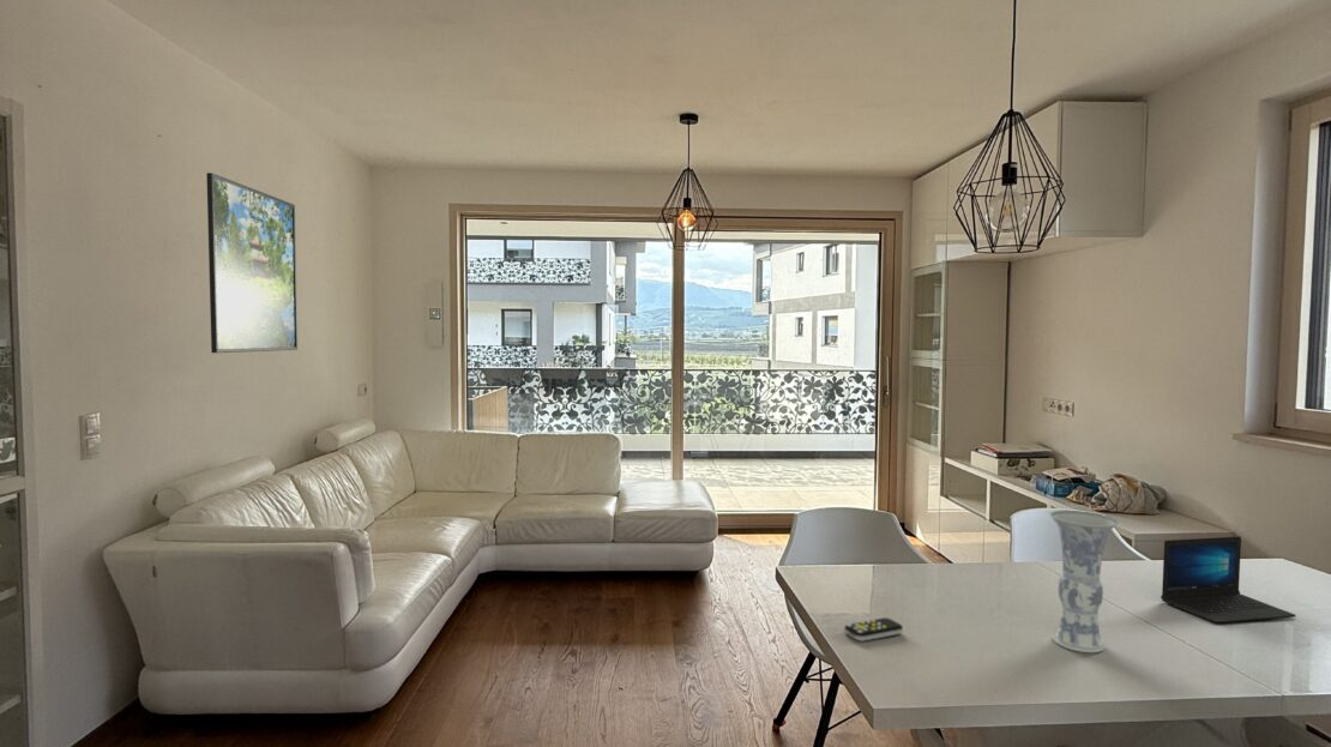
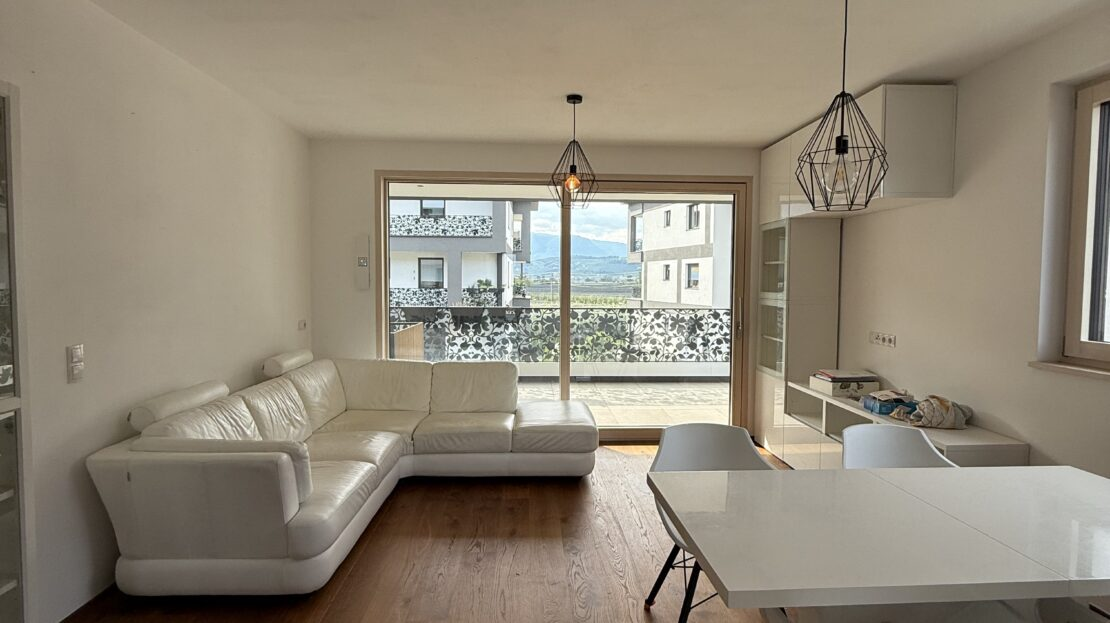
- remote control [843,616,904,643]
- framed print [205,171,299,354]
- vase [1048,510,1121,653]
- laptop [1160,535,1297,625]
